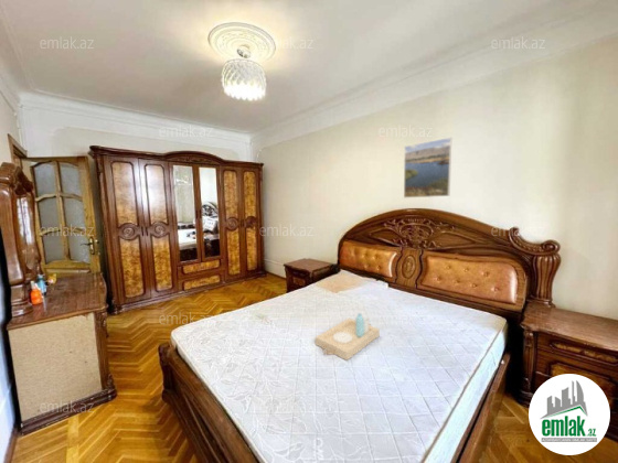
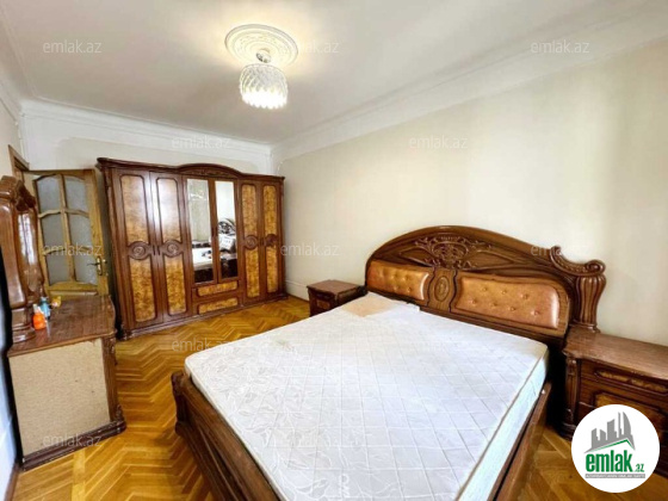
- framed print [403,137,452,198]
- serving tray [315,312,381,362]
